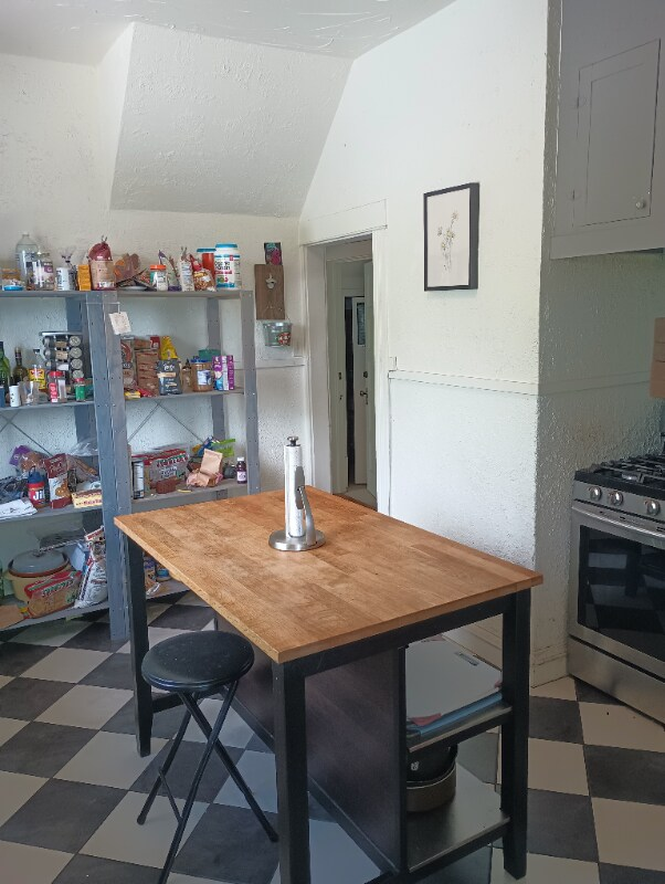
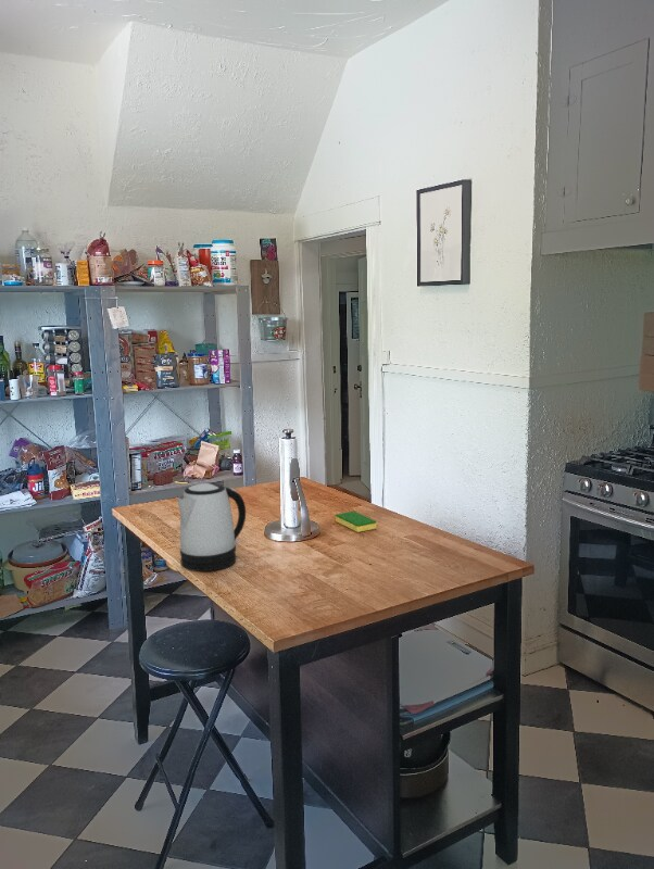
+ dish sponge [335,511,378,533]
+ kettle [176,482,247,572]
